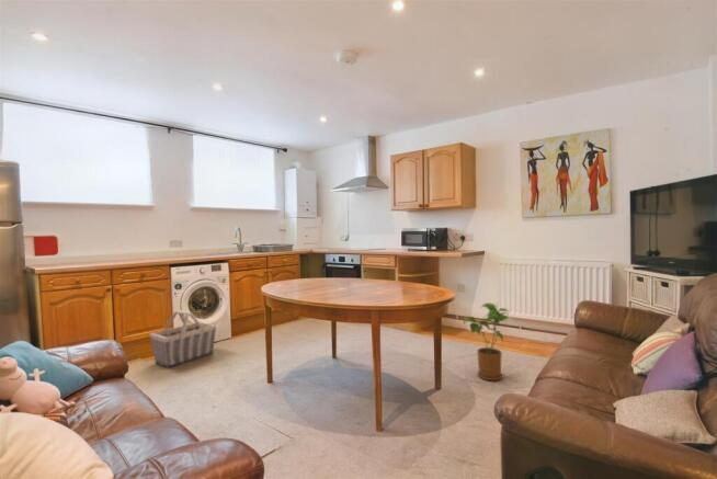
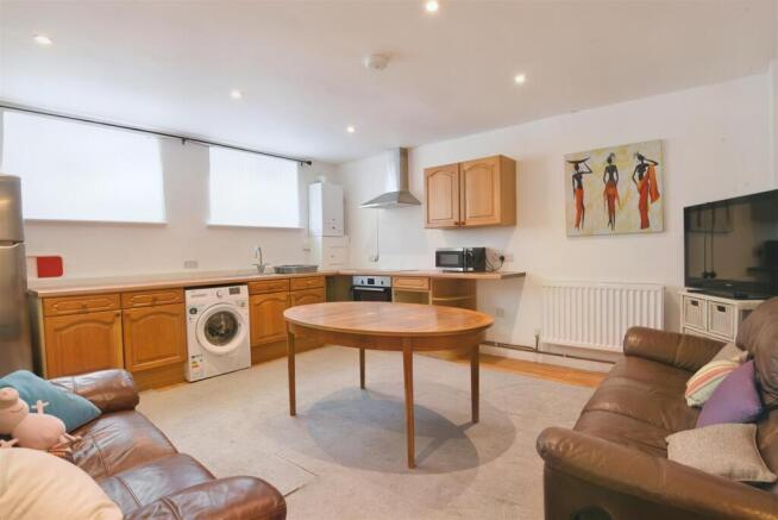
- house plant [463,301,510,381]
- basket [148,309,217,369]
